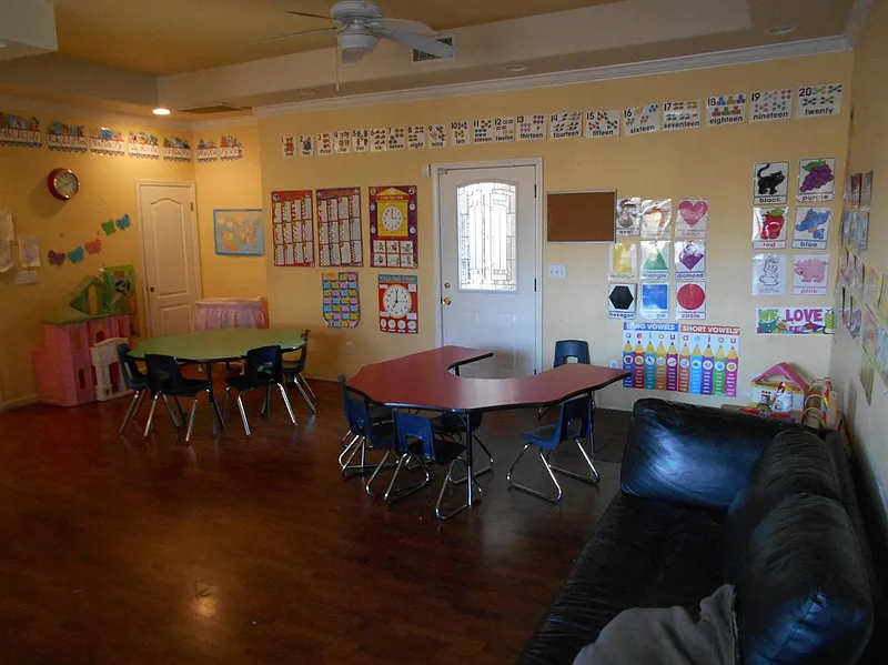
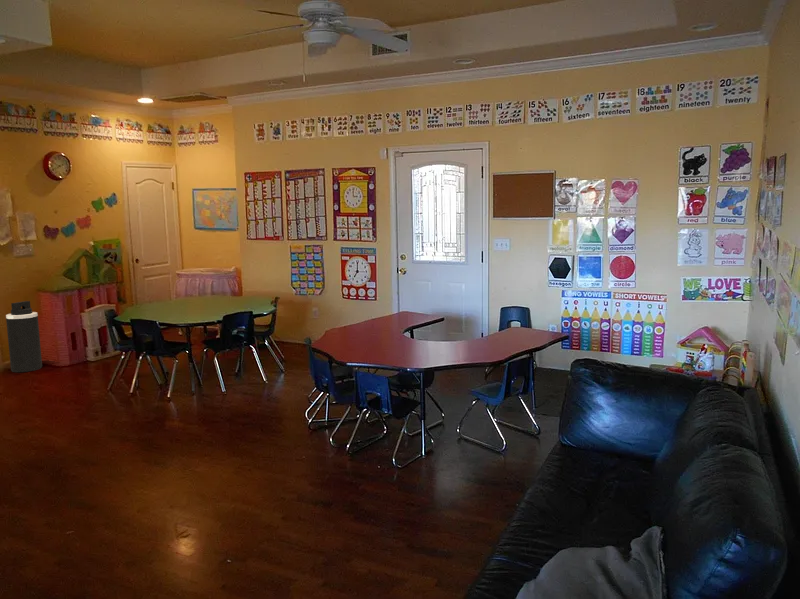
+ trash can [5,300,43,373]
